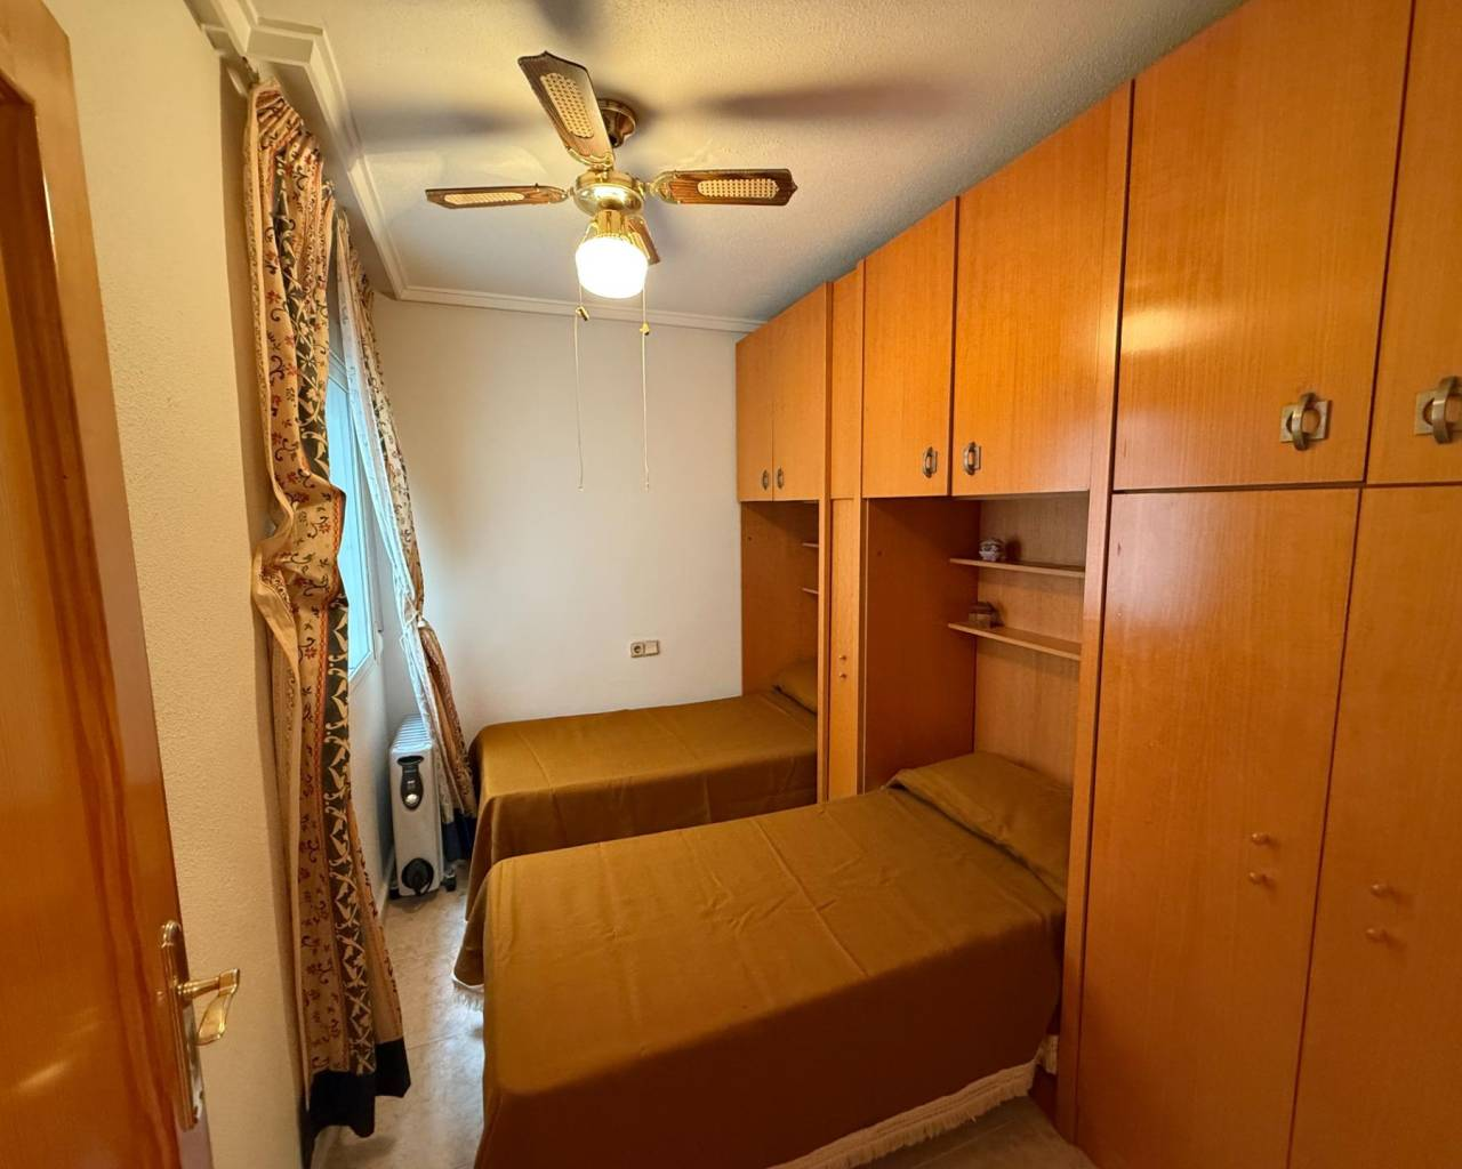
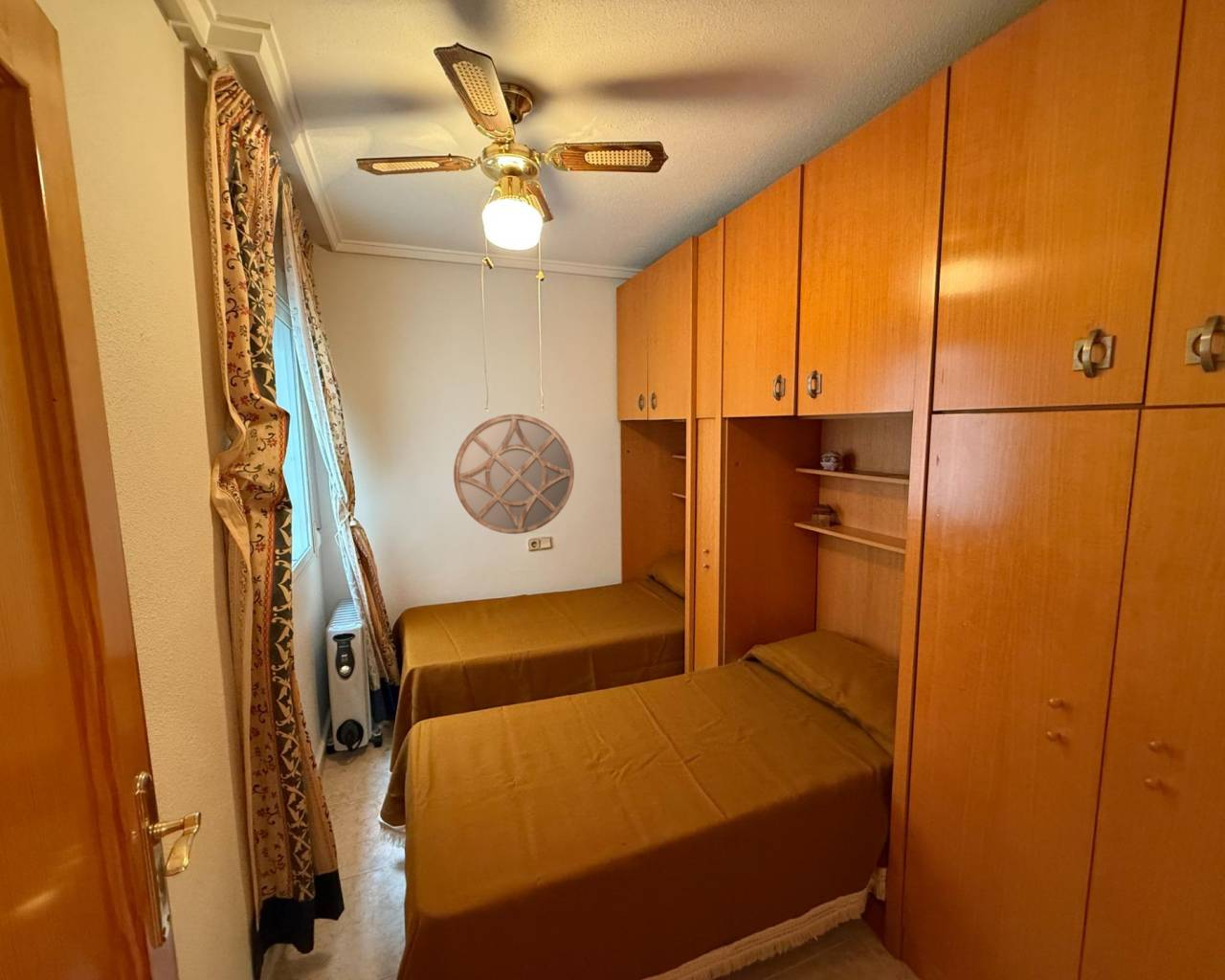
+ mirror [453,413,575,535]
